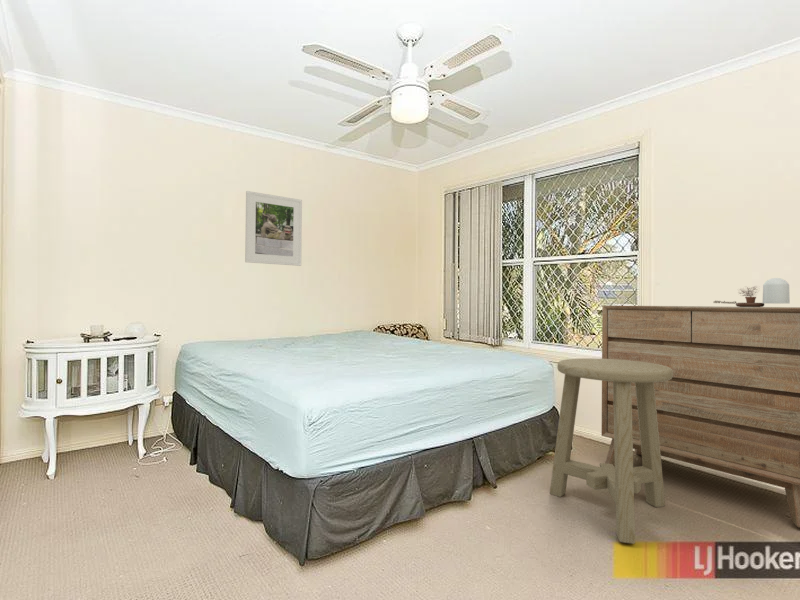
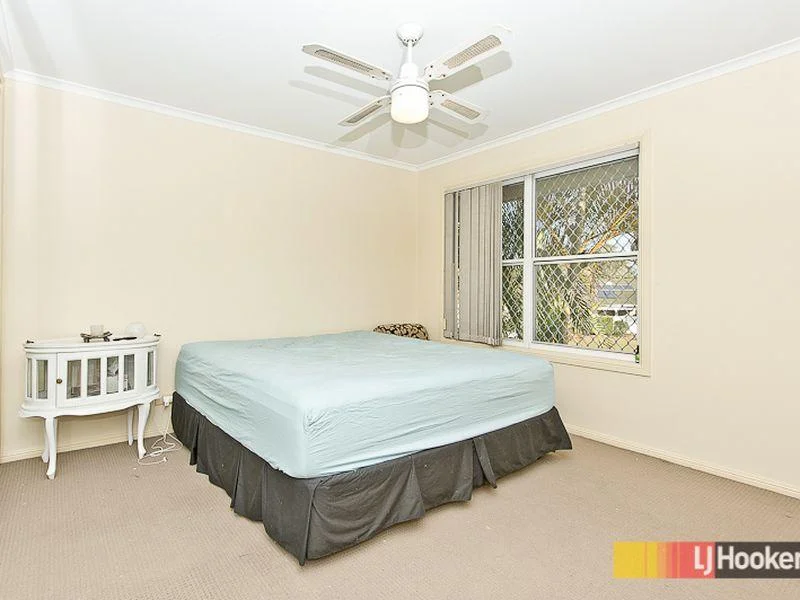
- dresser [601,304,800,528]
- potted plant [713,277,791,307]
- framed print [244,190,303,267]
- stool [549,357,673,545]
